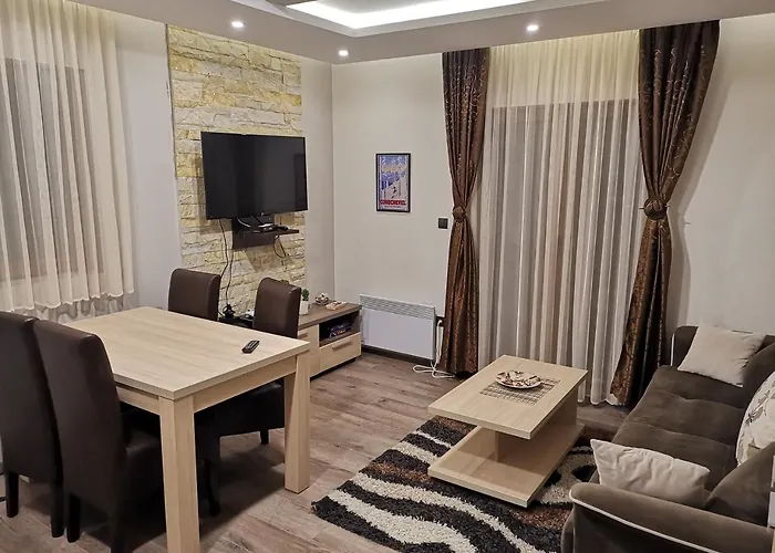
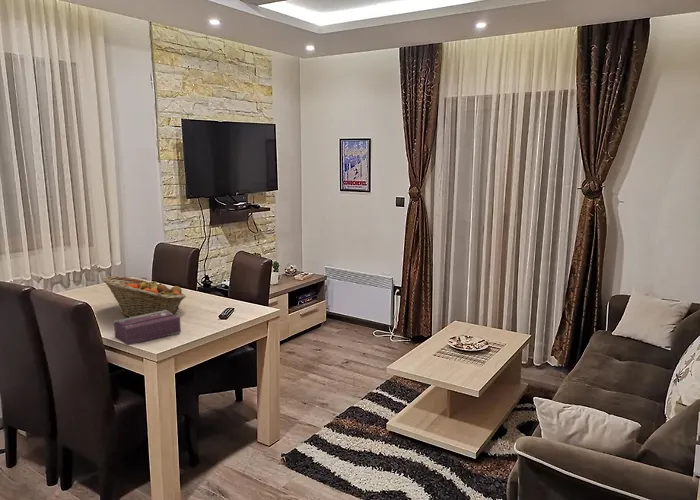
+ fruit basket [102,275,187,318]
+ tissue box [113,310,182,346]
